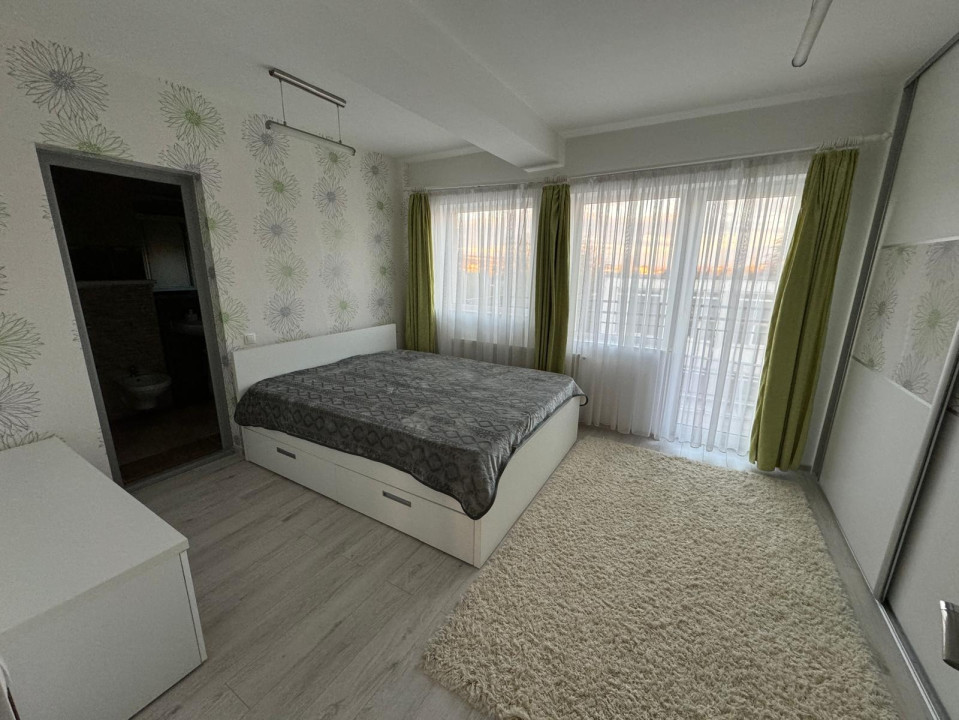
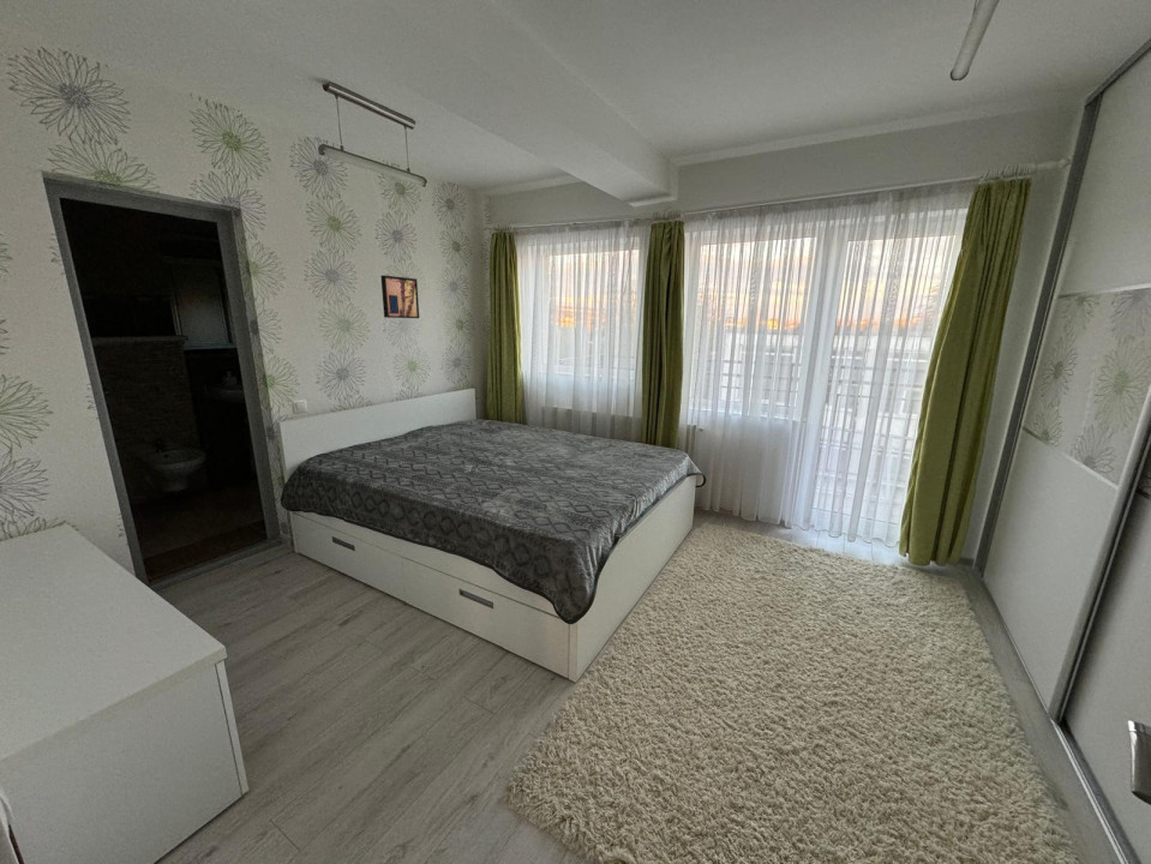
+ wall art [379,274,420,319]
